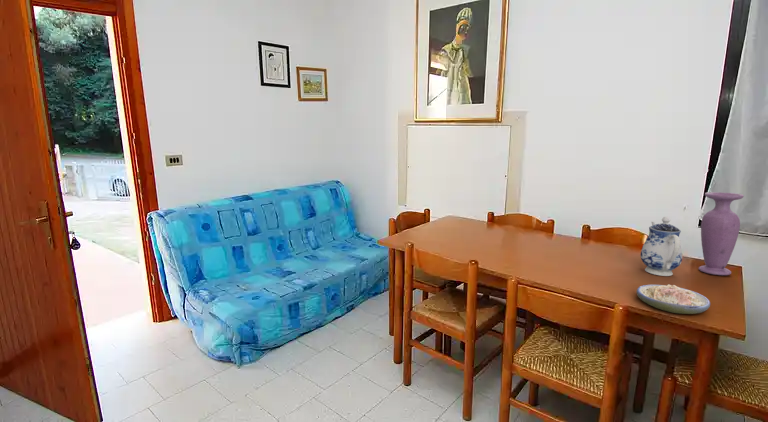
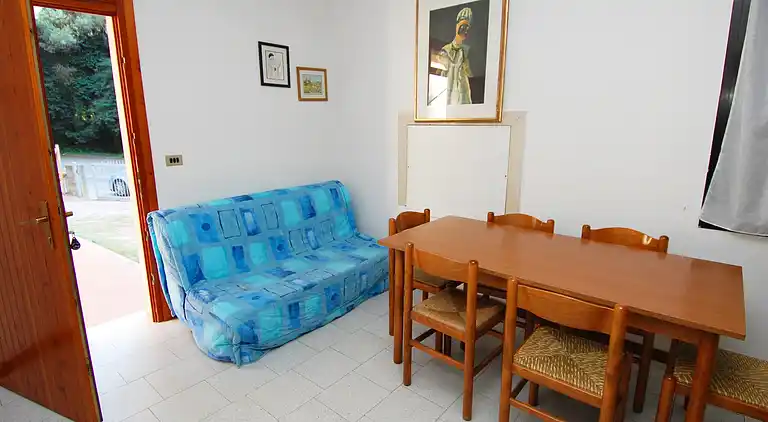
- vase [698,191,745,276]
- teapot [640,216,683,277]
- soup [635,284,711,315]
